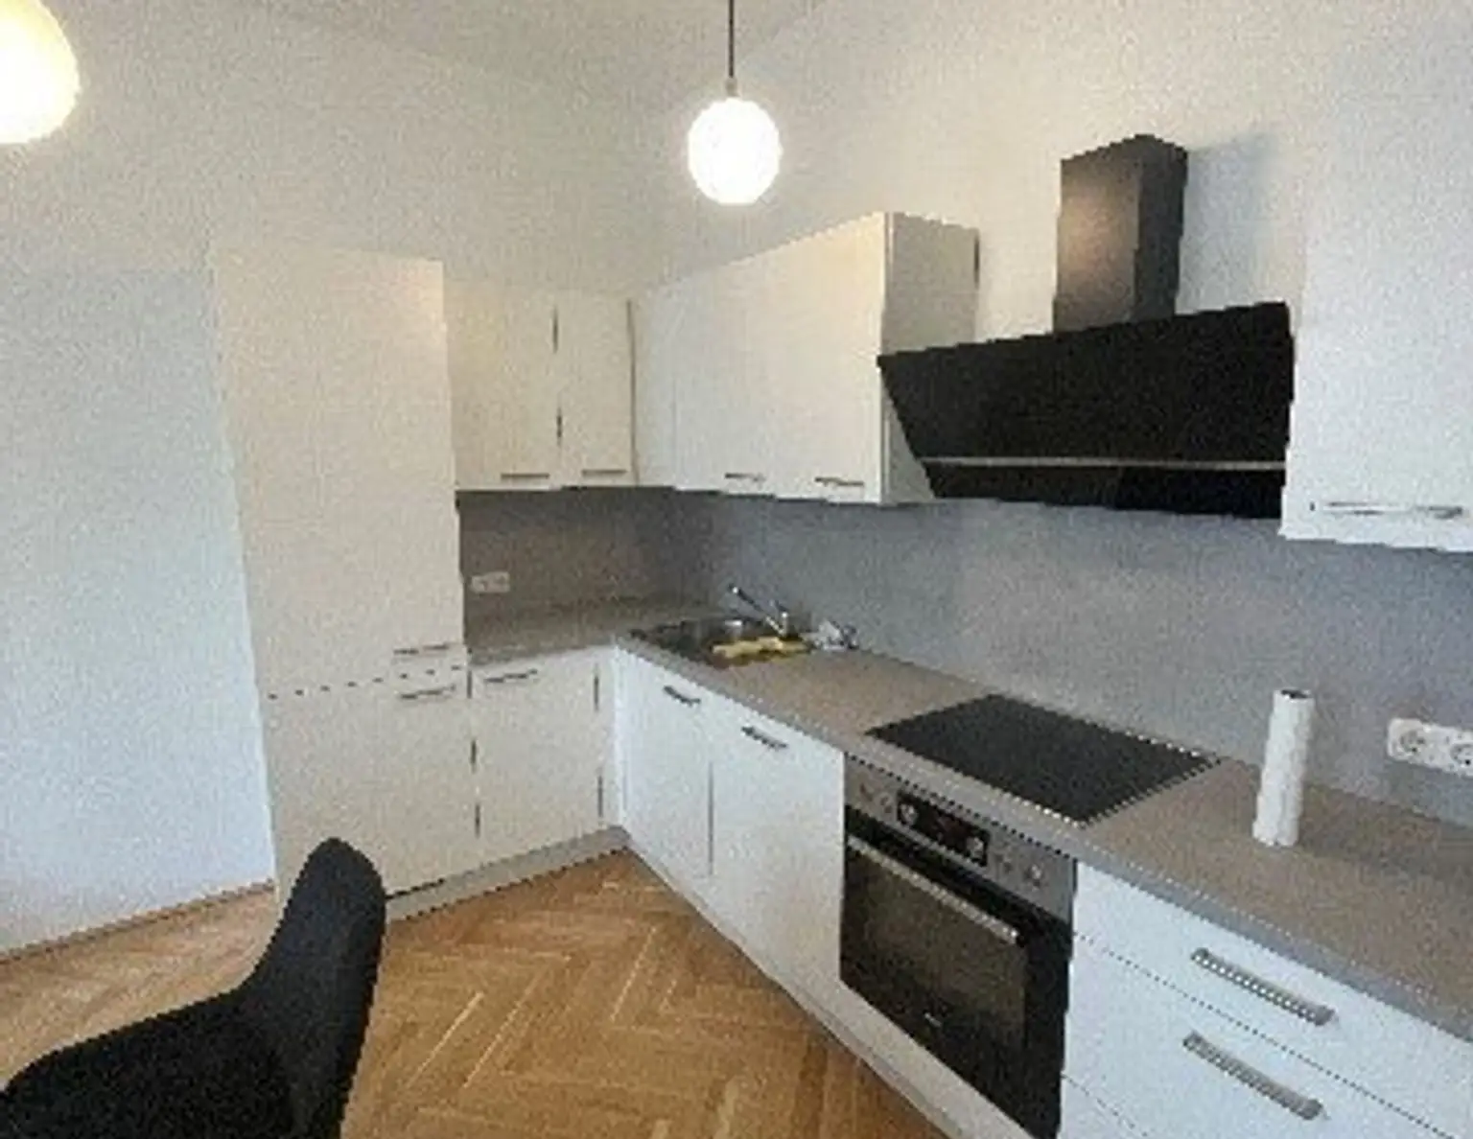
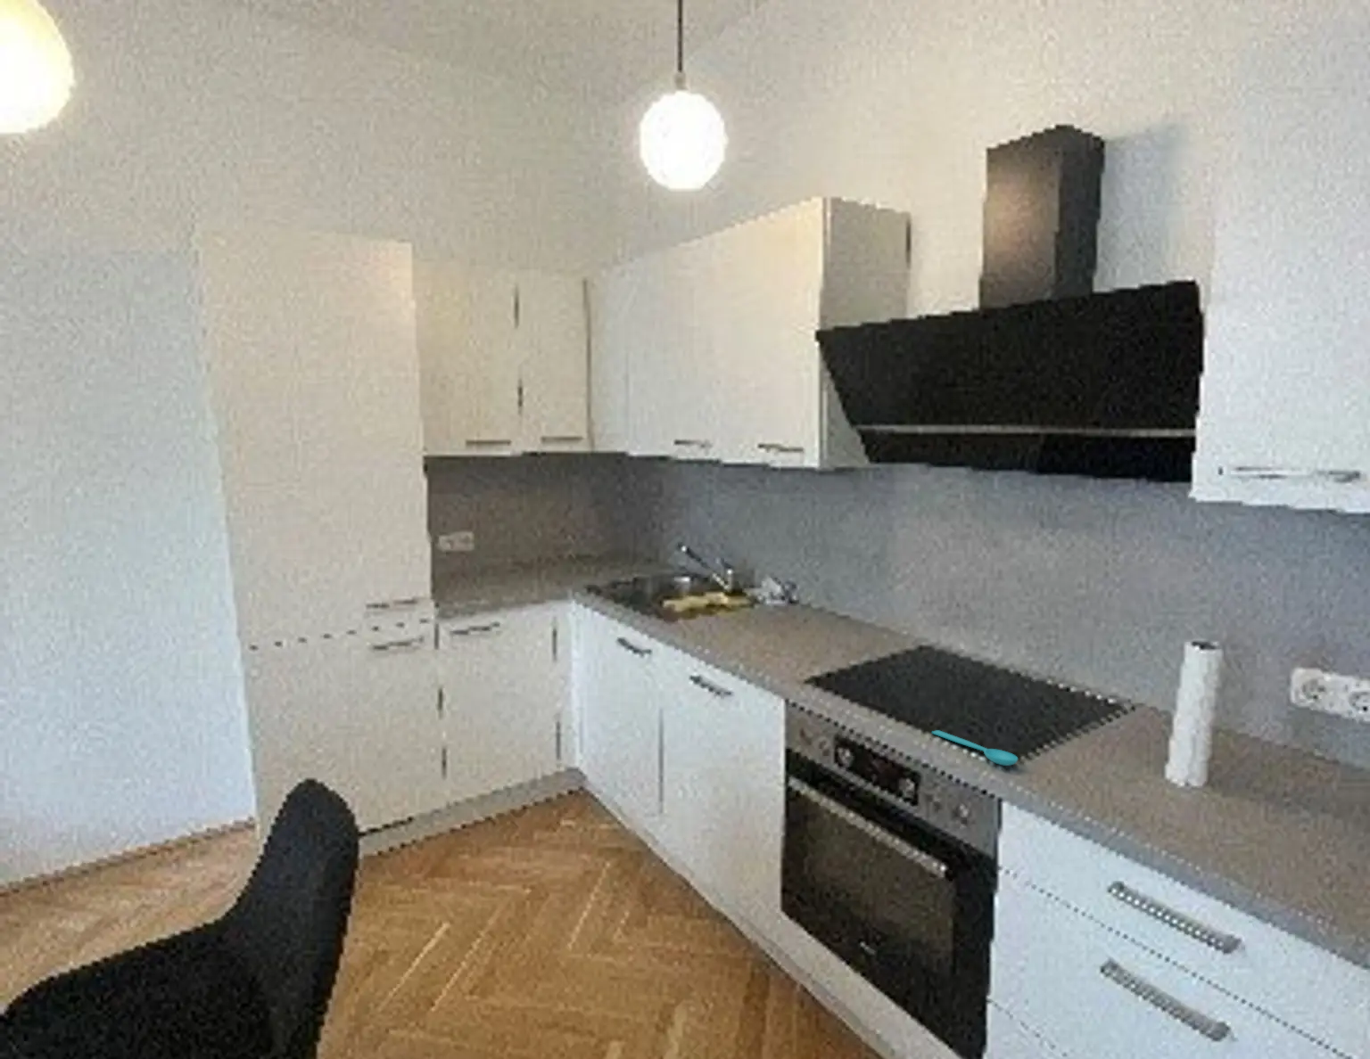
+ spoon [931,729,1019,767]
